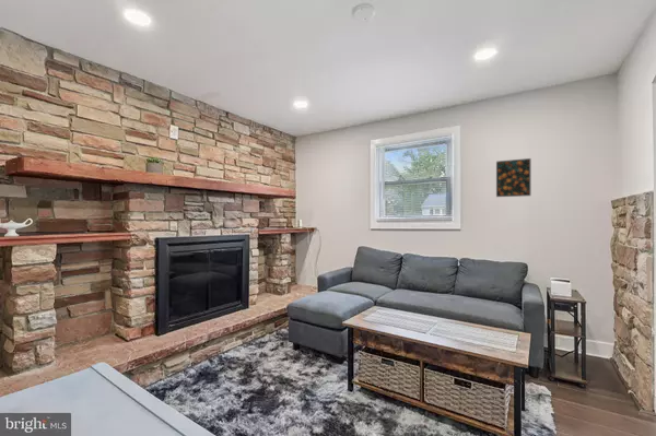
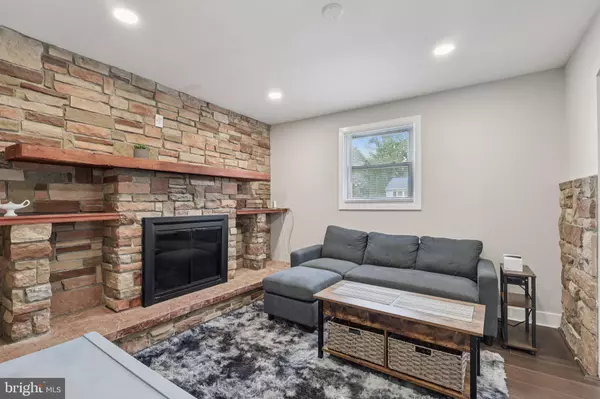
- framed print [495,157,531,198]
